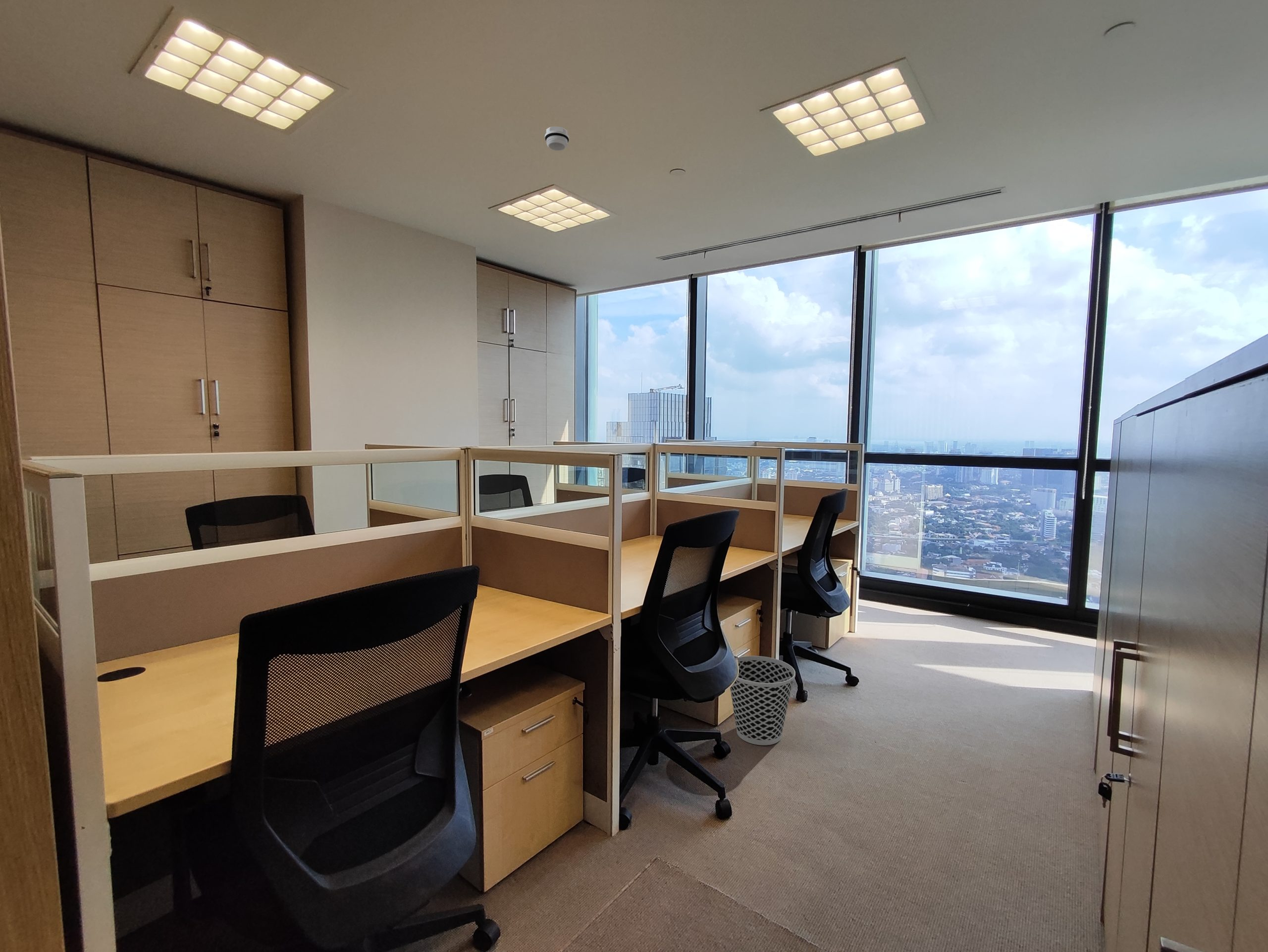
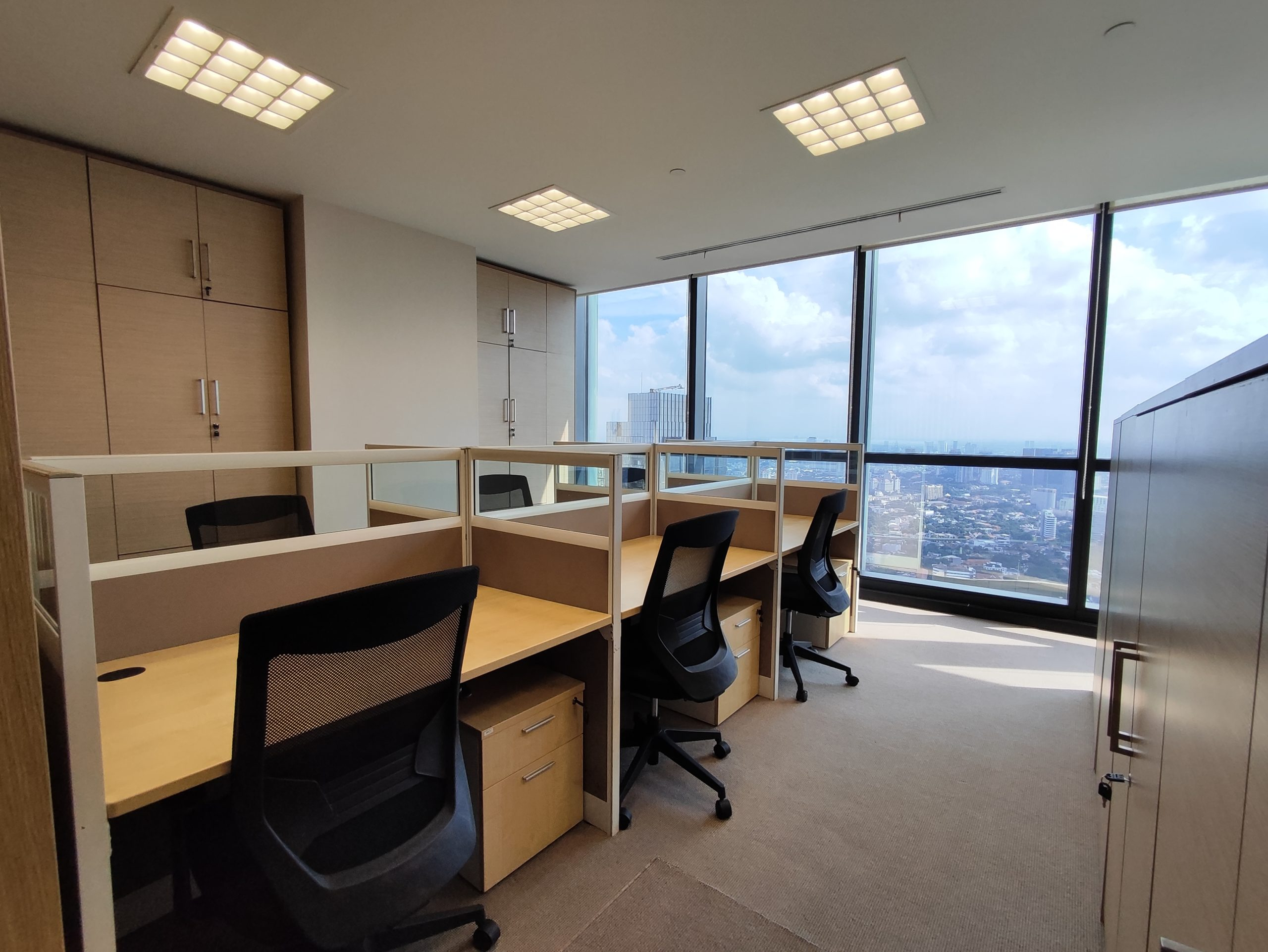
- smoke detector [544,126,570,151]
- wastebasket [730,655,796,746]
